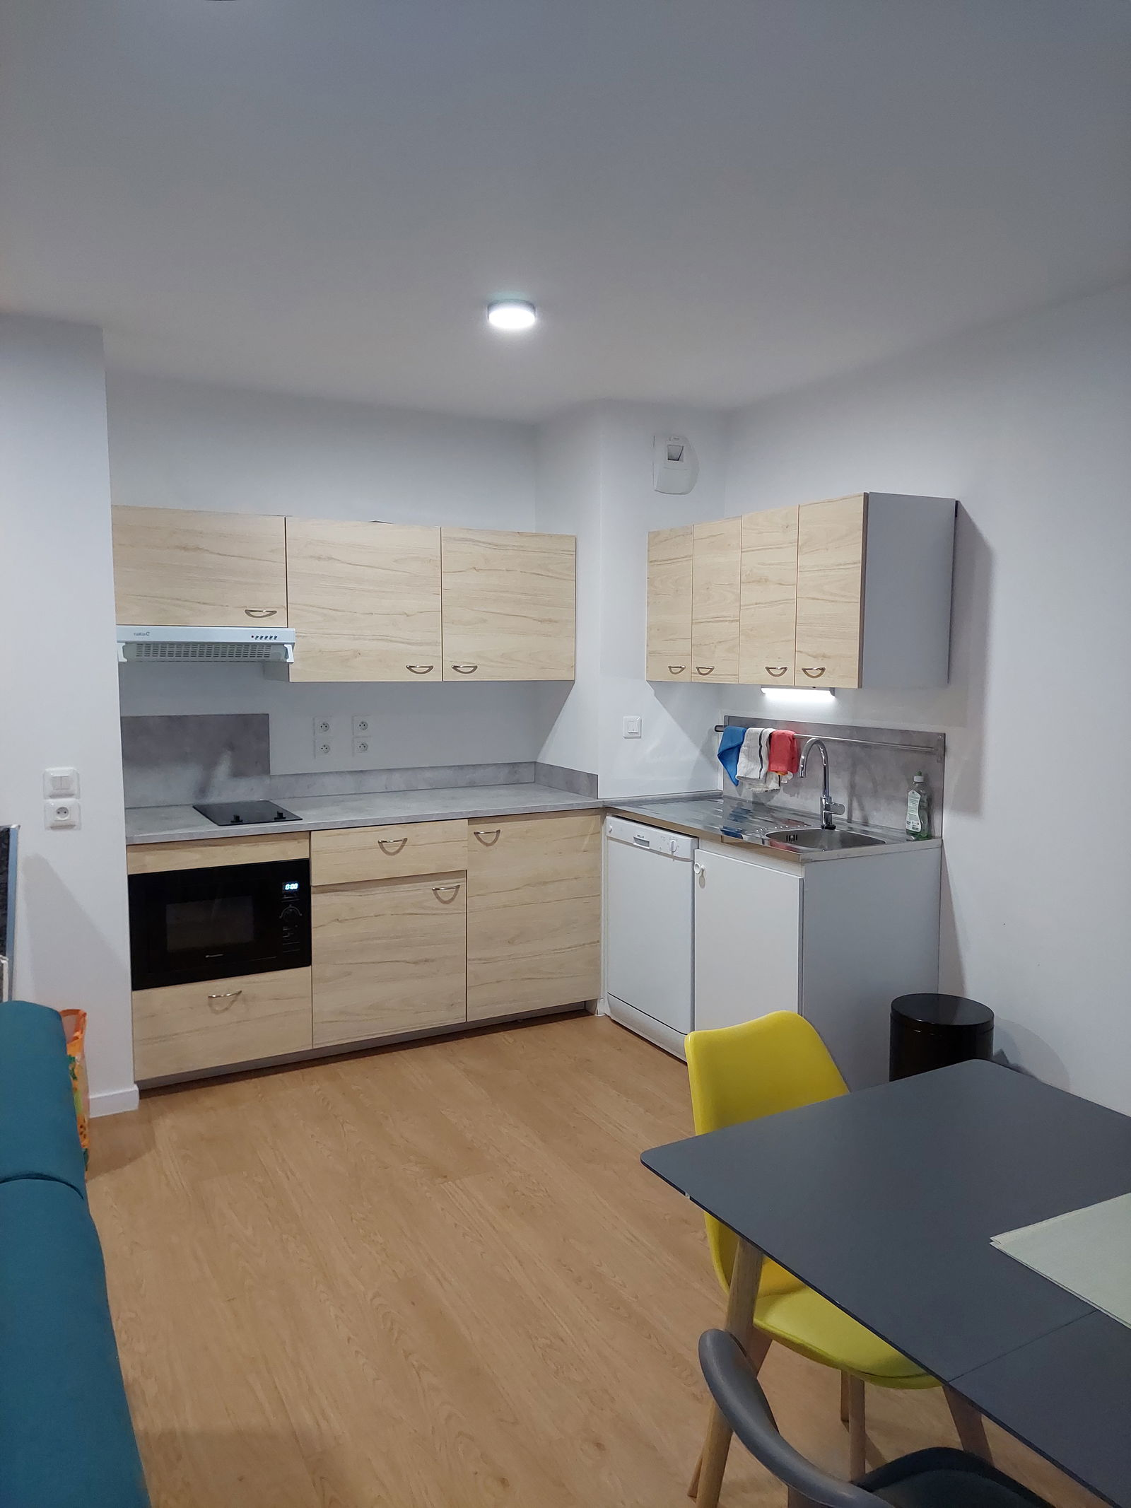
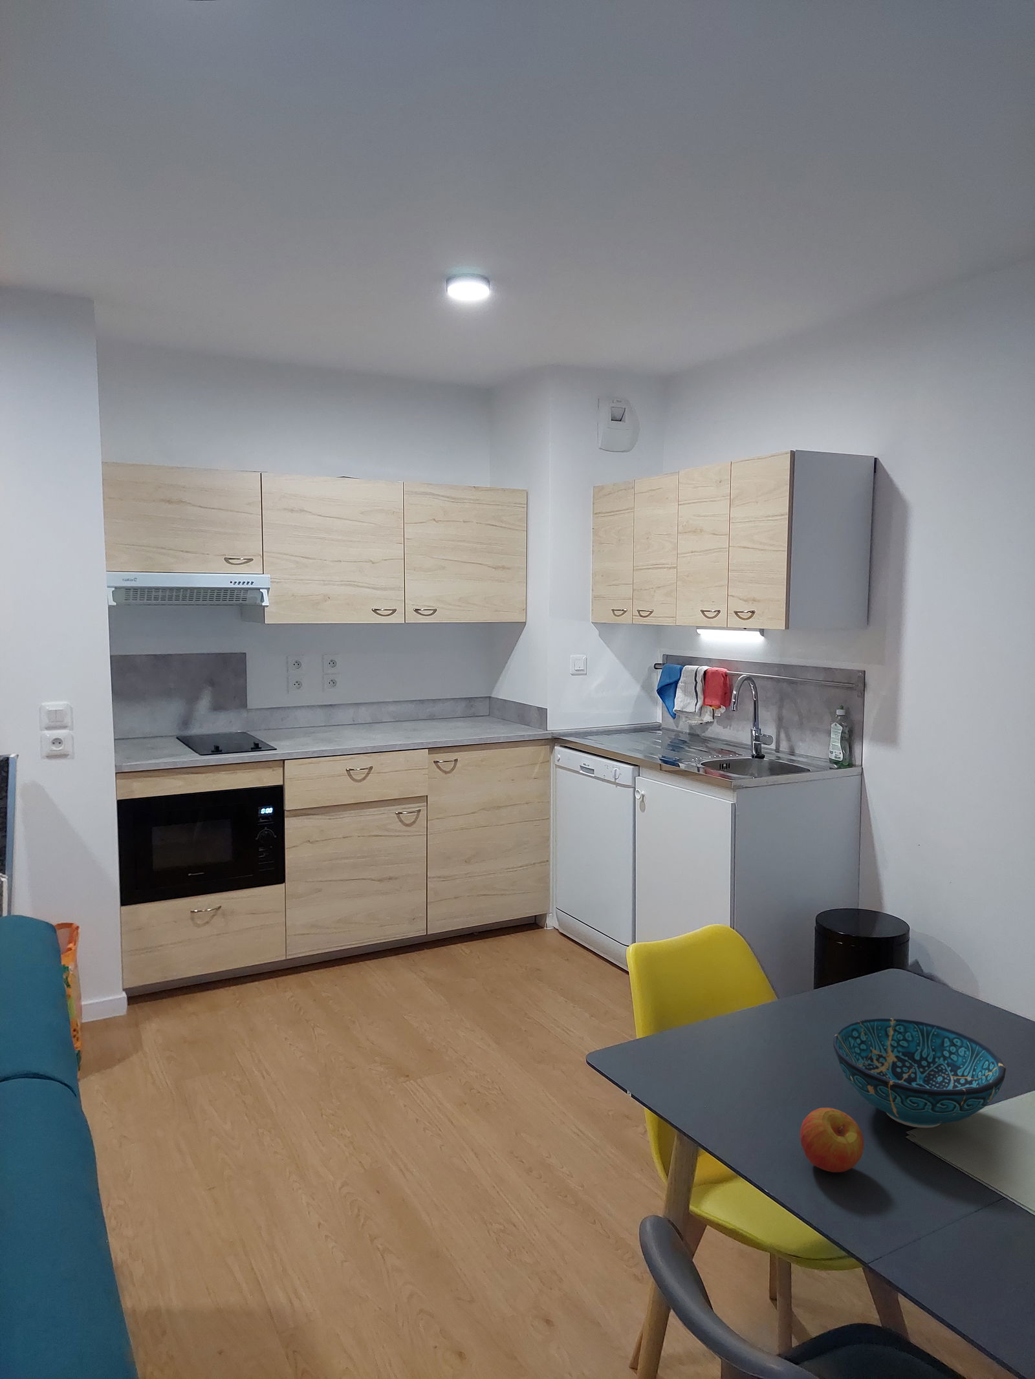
+ apple [799,1107,864,1173]
+ decorative bowl [833,1017,1007,1128]
